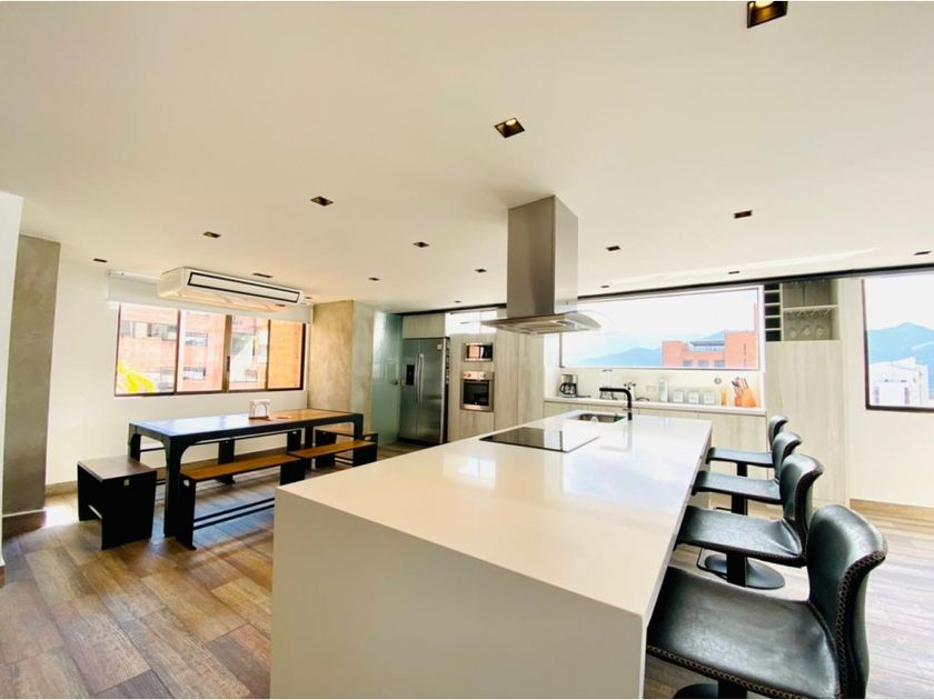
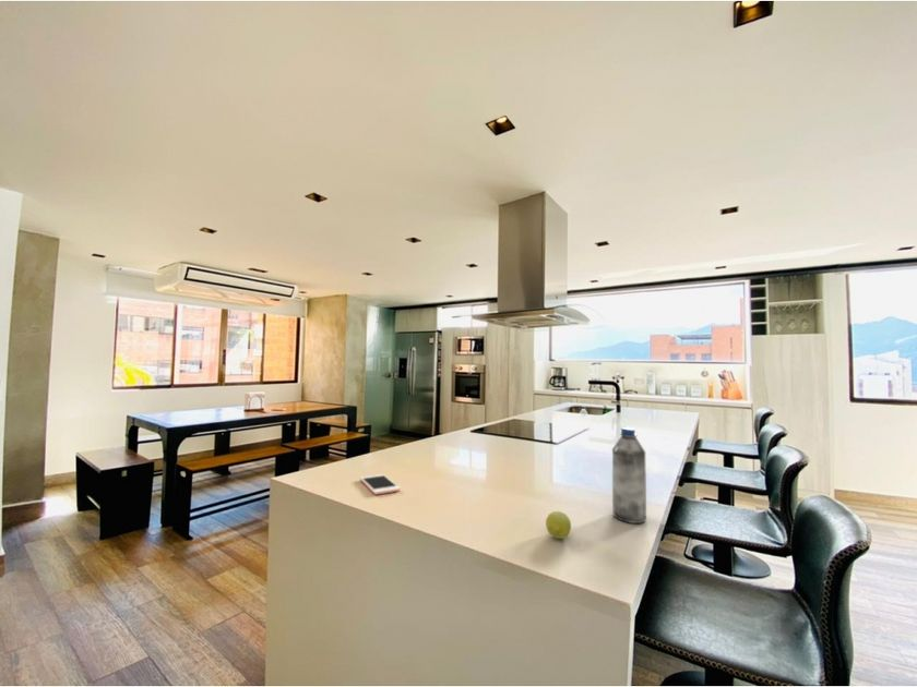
+ fruit [545,510,572,540]
+ water bottle [611,426,647,525]
+ cell phone [359,473,402,496]
